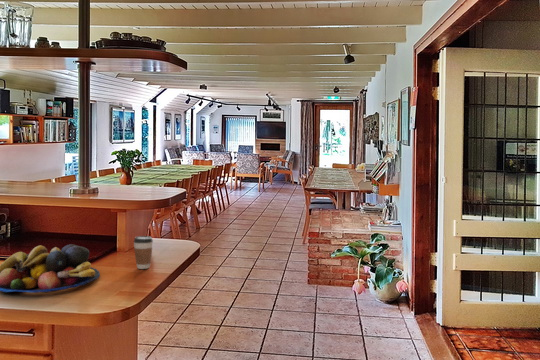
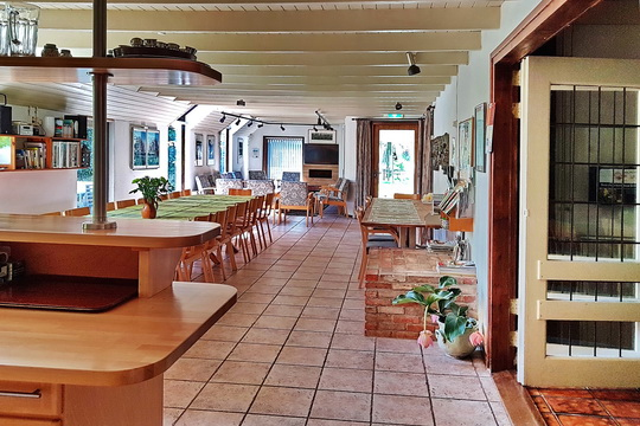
- coffee cup [133,235,154,270]
- fruit bowl [0,243,101,294]
